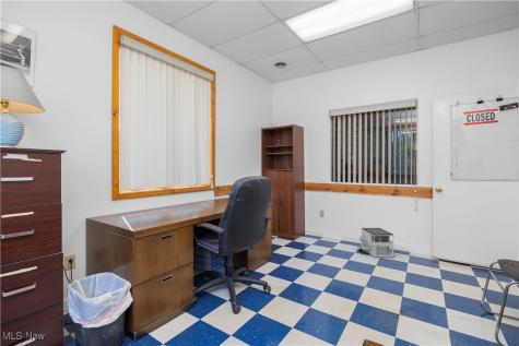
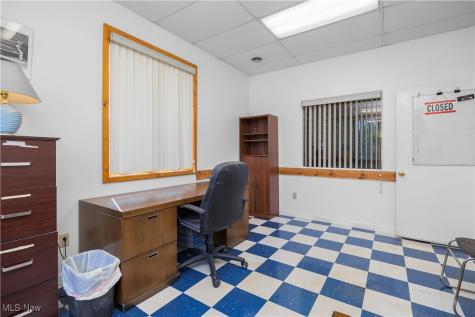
- architectural model [356,227,394,258]
